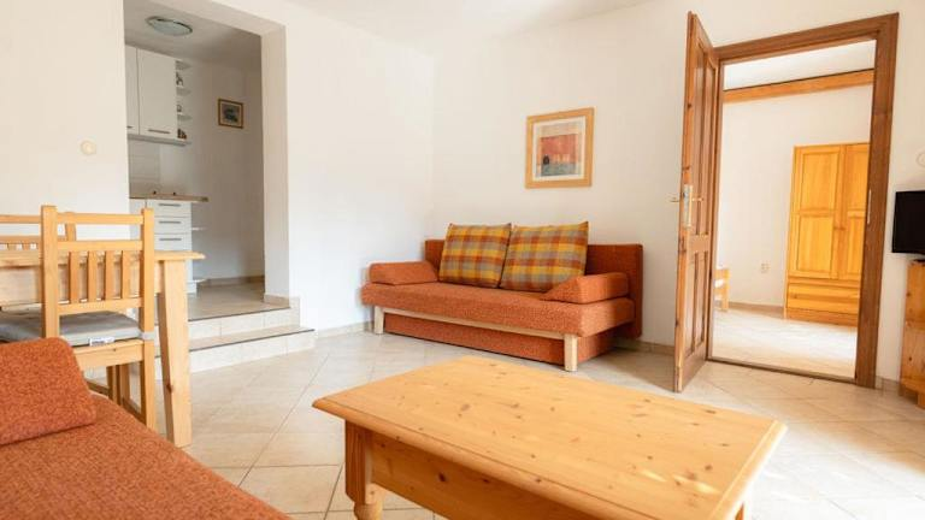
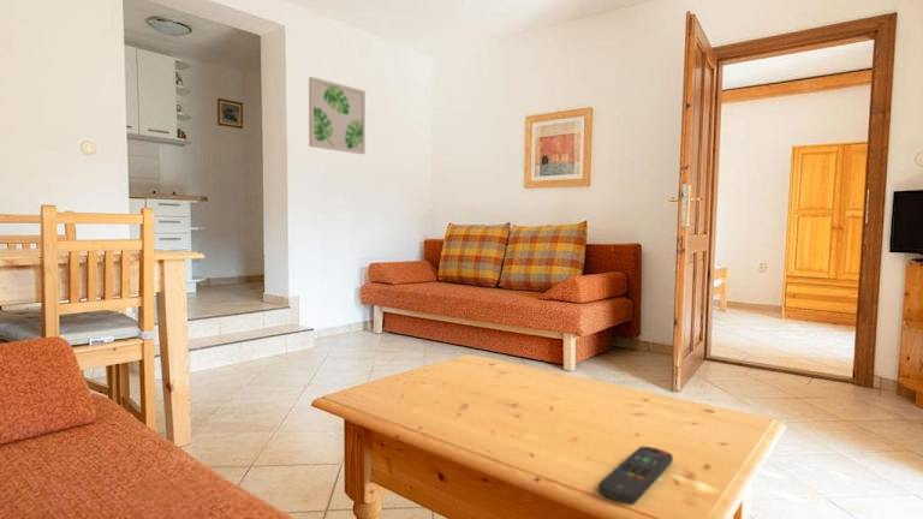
+ wall art [308,76,367,155]
+ remote control [597,446,674,505]
